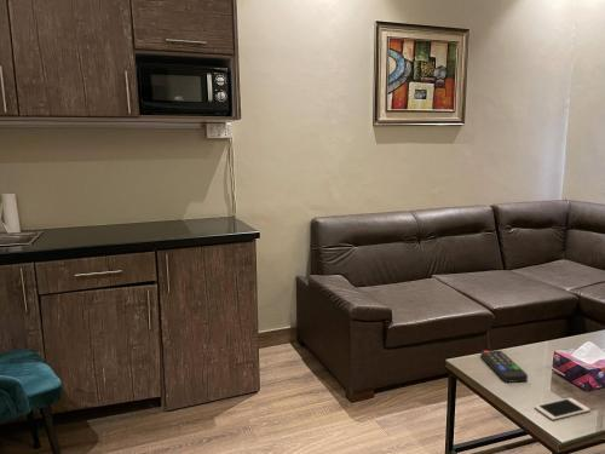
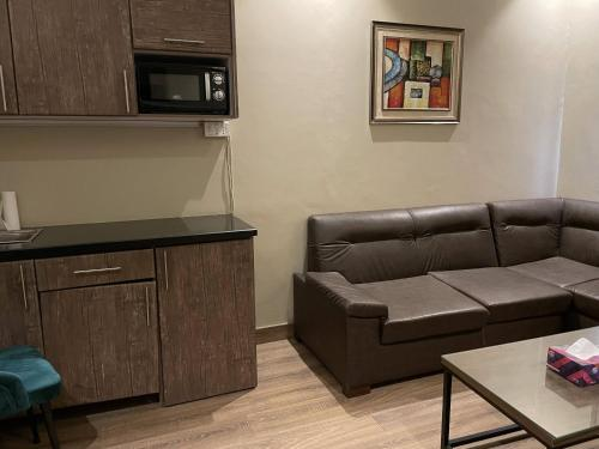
- remote control [479,349,529,384]
- cell phone [534,397,592,421]
